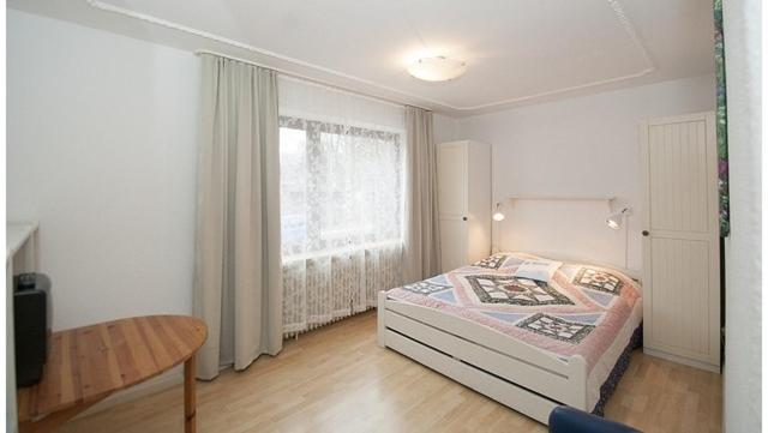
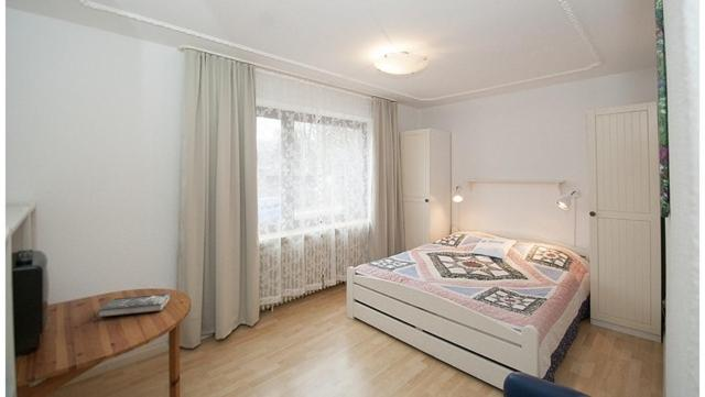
+ book [98,293,172,318]
